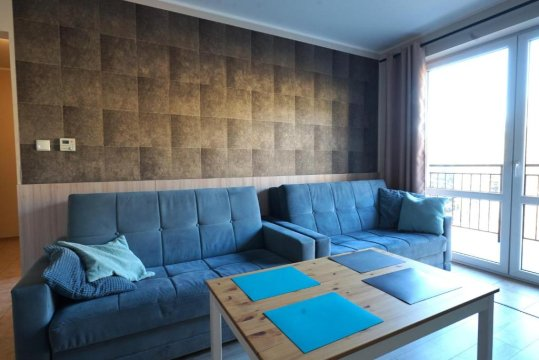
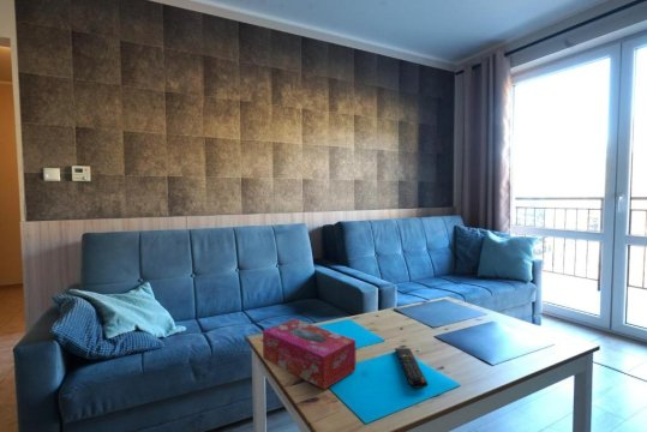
+ remote control [394,347,429,390]
+ tissue box [262,318,357,390]
